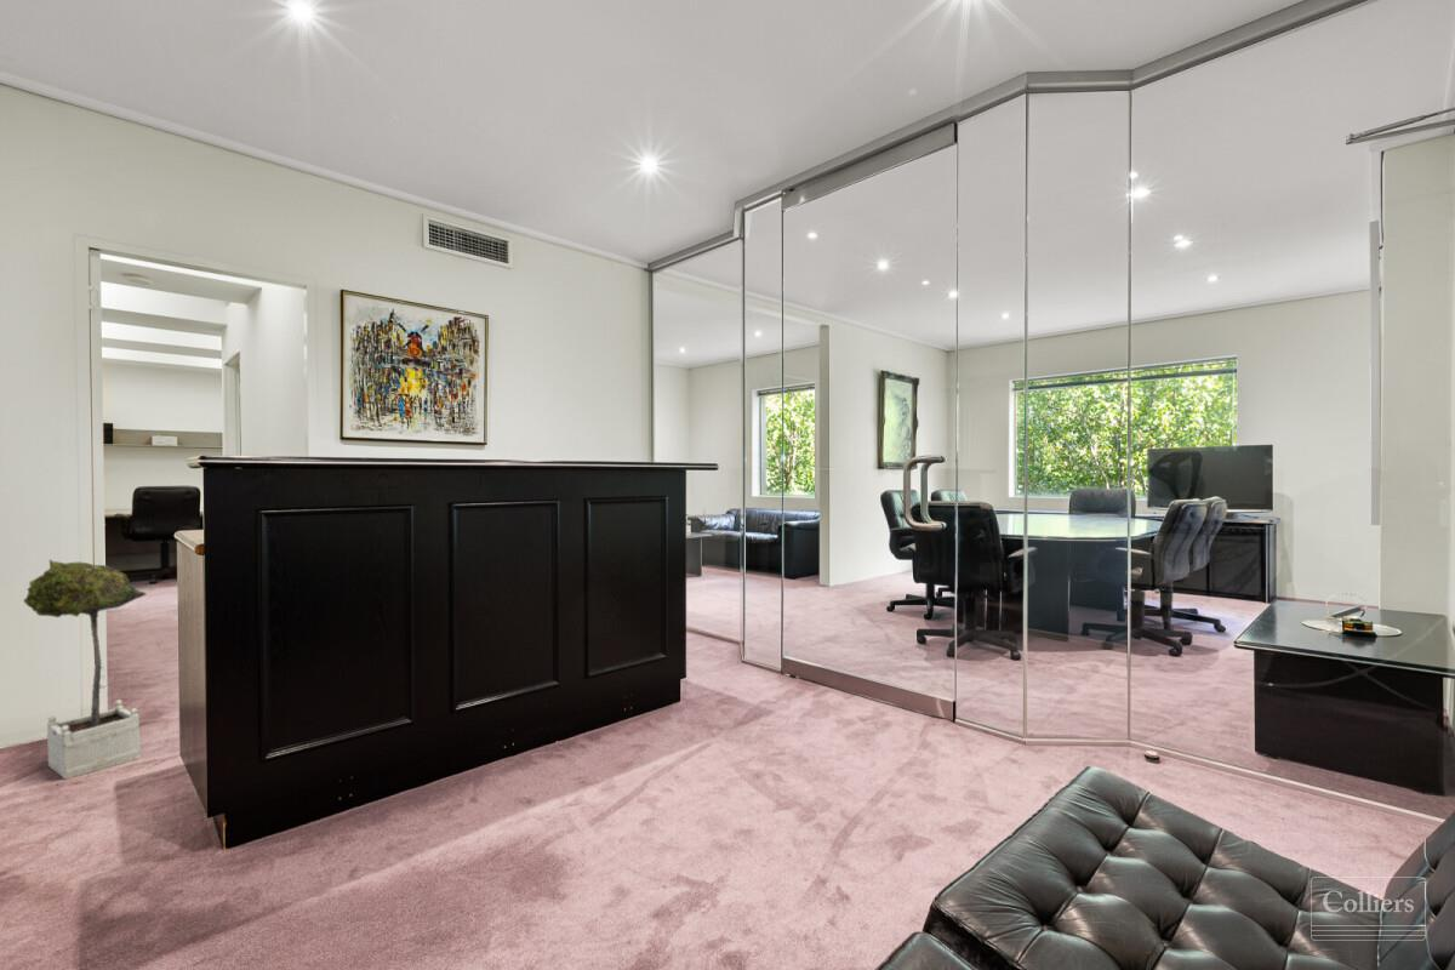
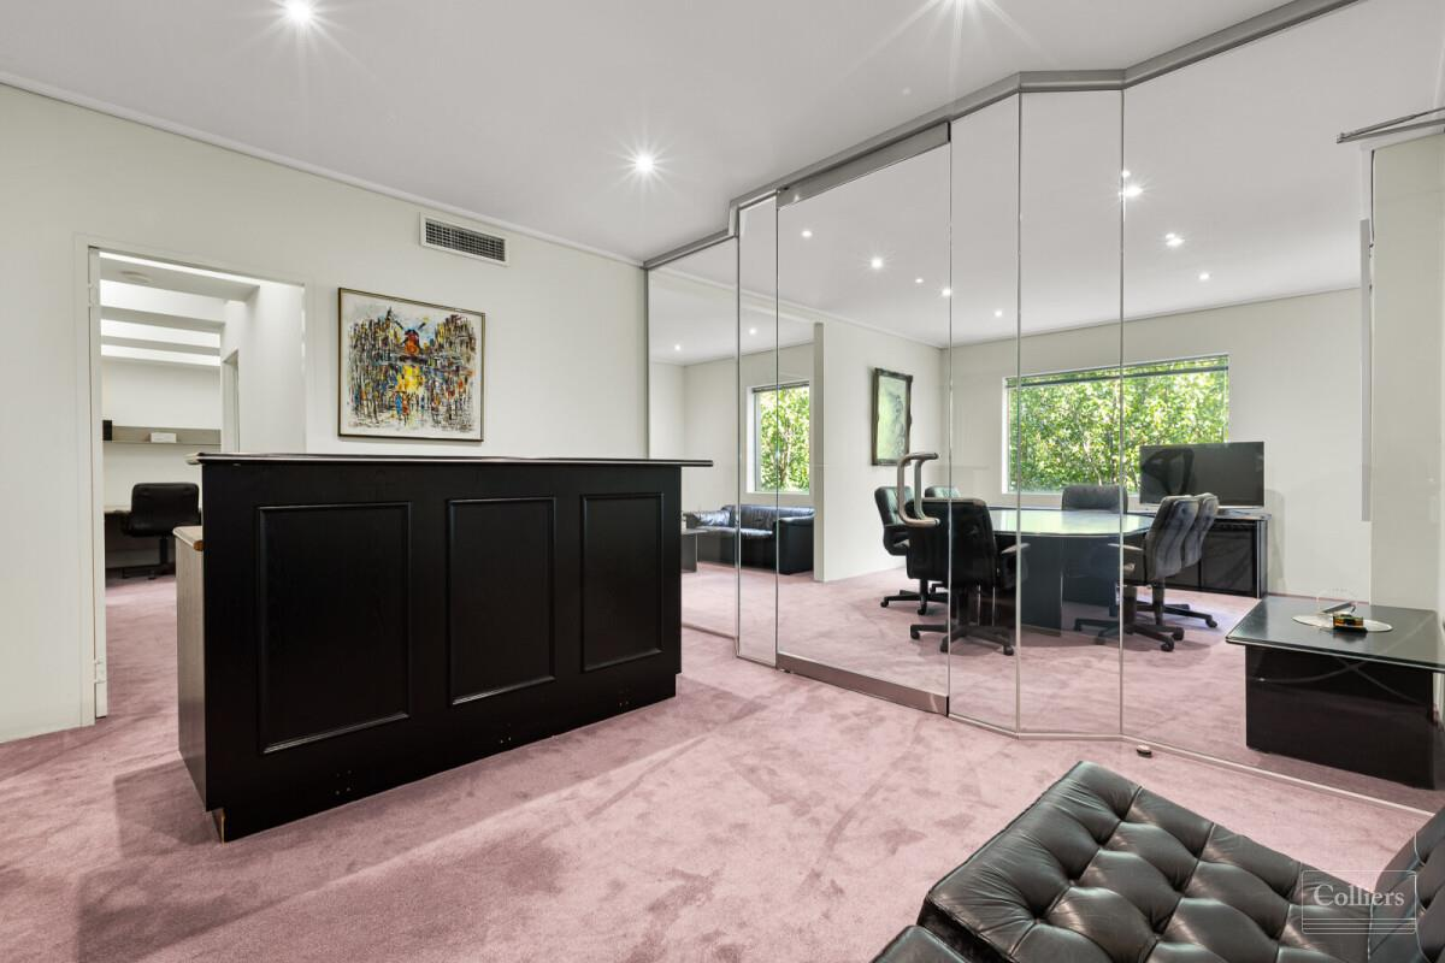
- potted tree [22,558,147,781]
